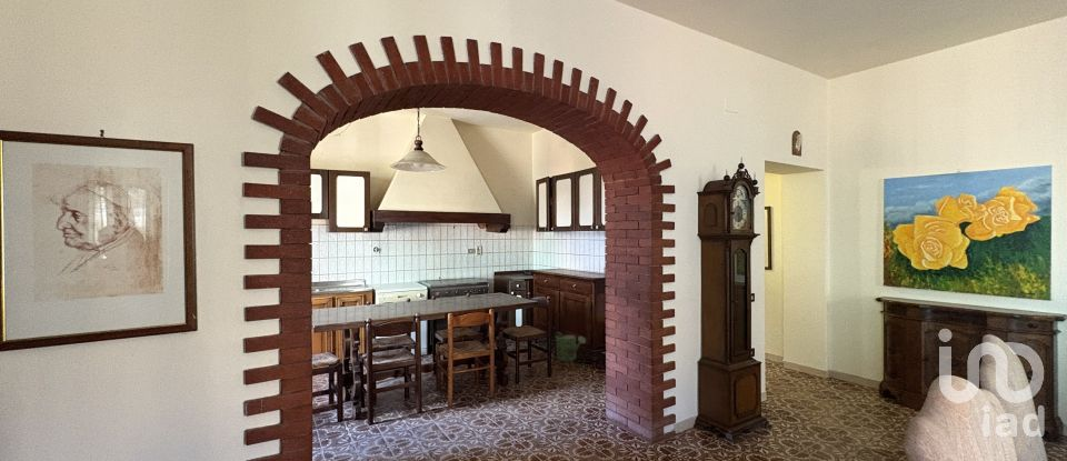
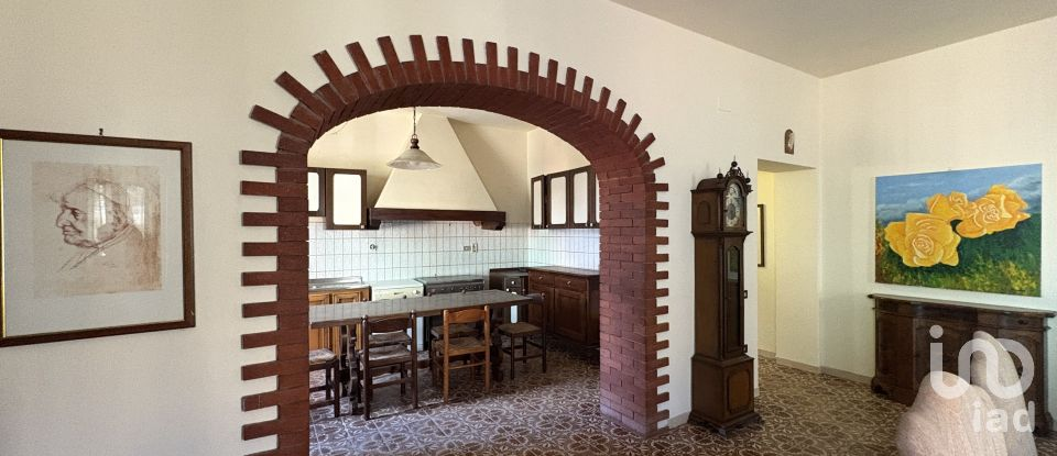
- watering can [555,331,587,362]
